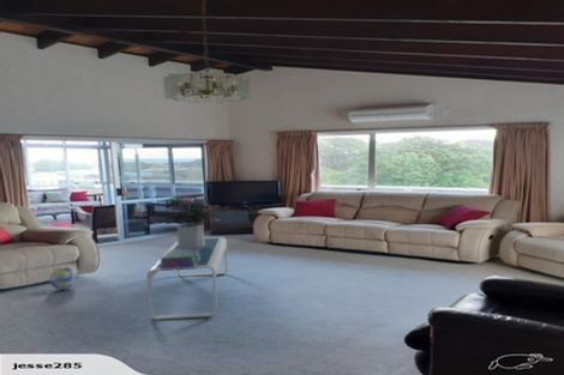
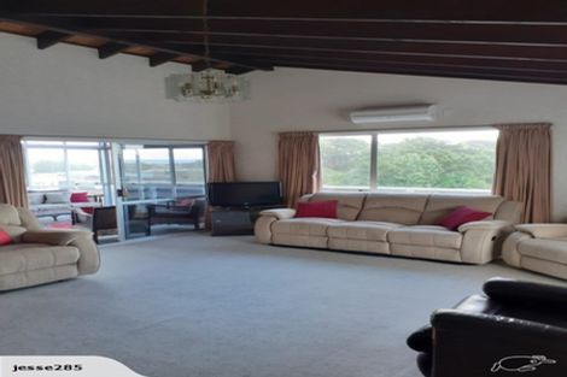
- stack of books [161,248,200,271]
- ball [49,265,77,291]
- coffee table [145,236,229,321]
- potted plant [163,199,217,249]
